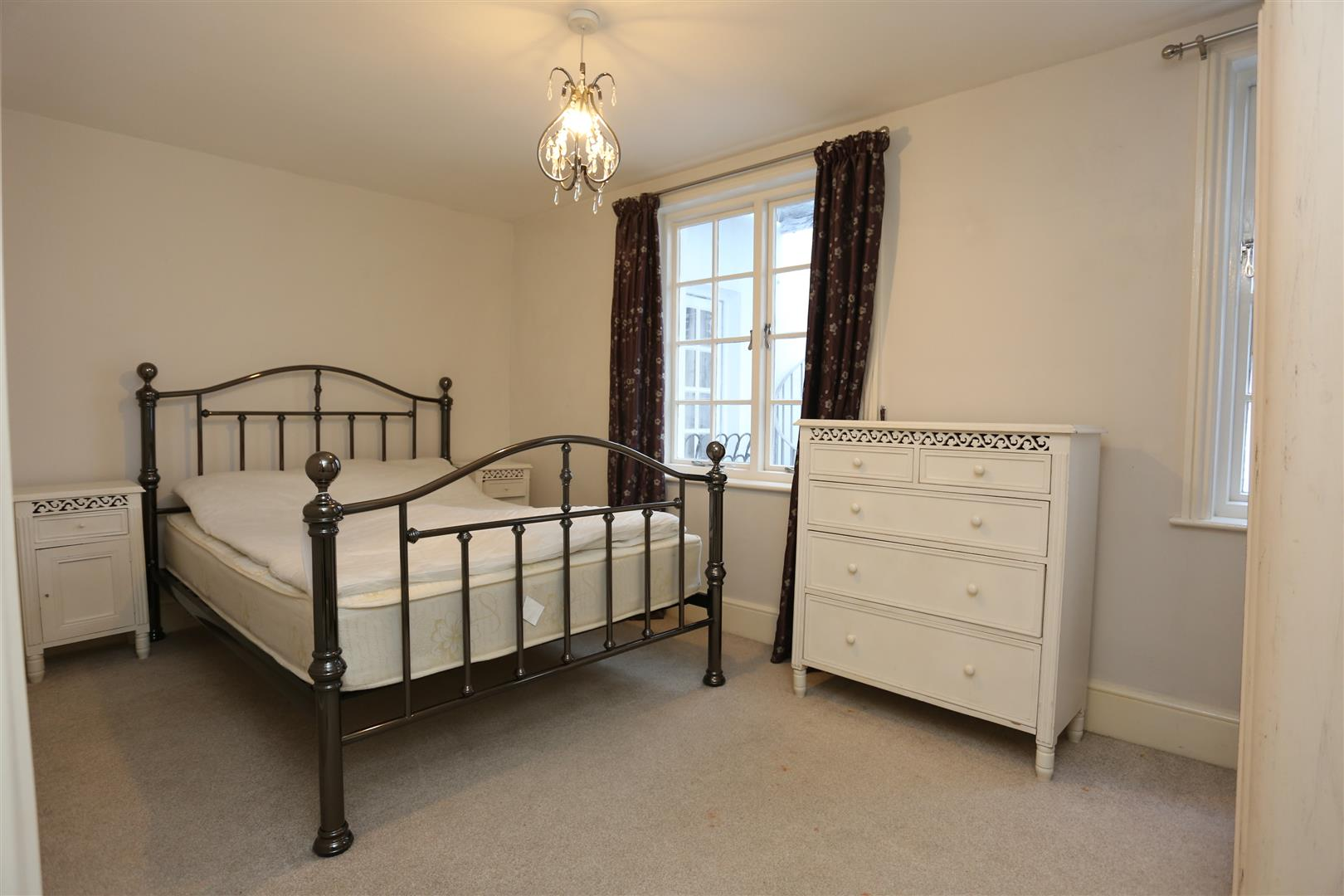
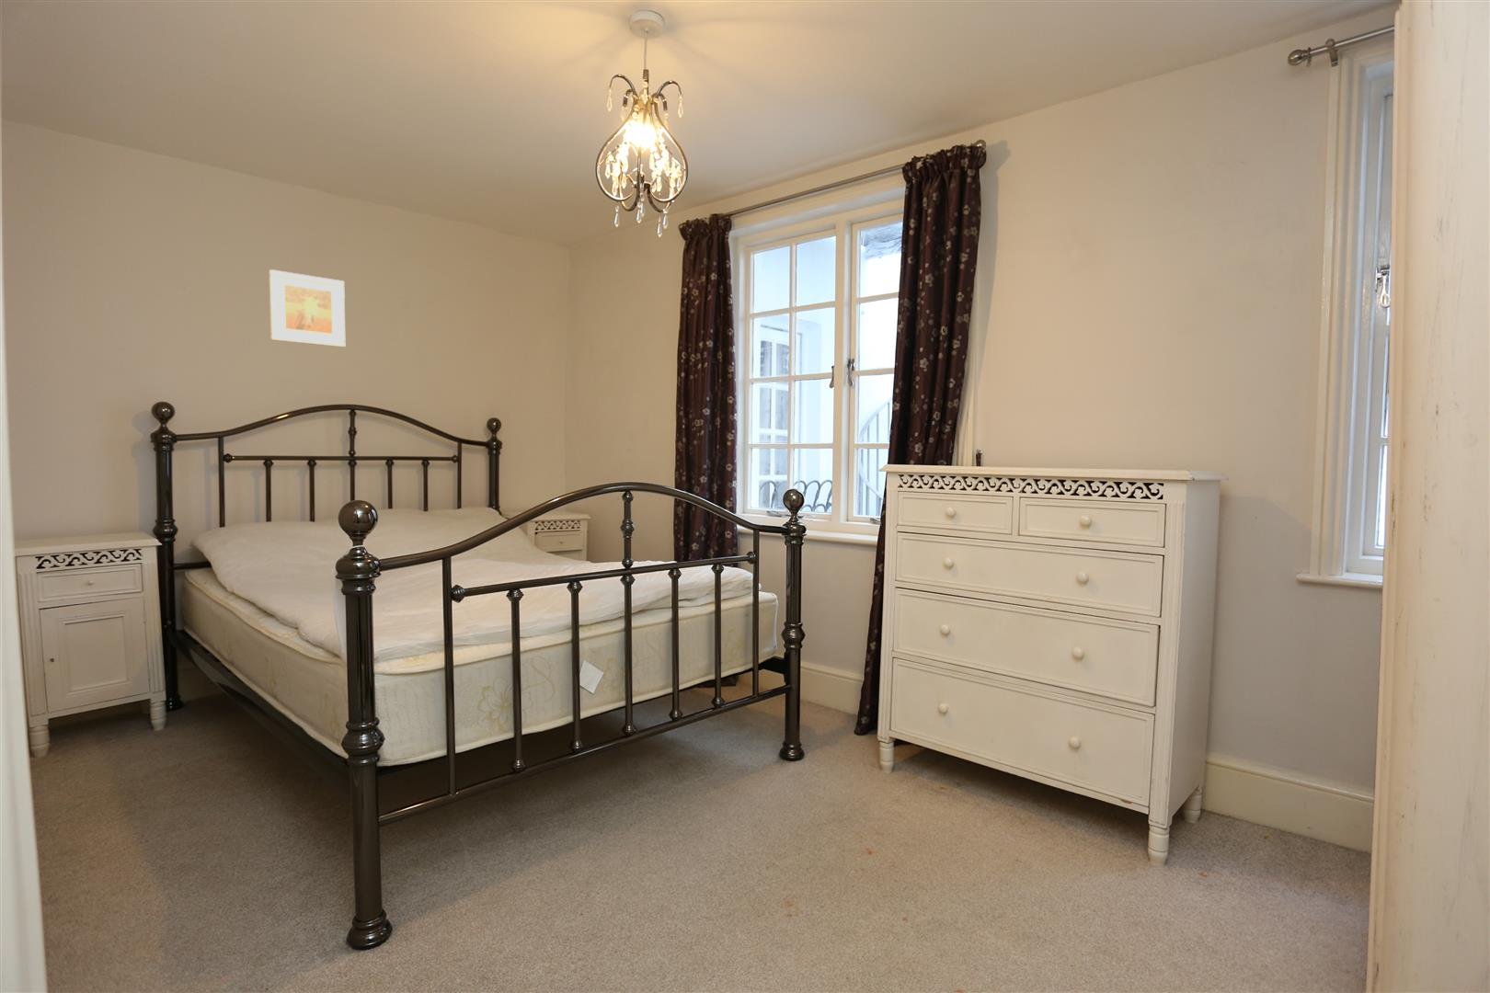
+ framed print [268,268,346,348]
